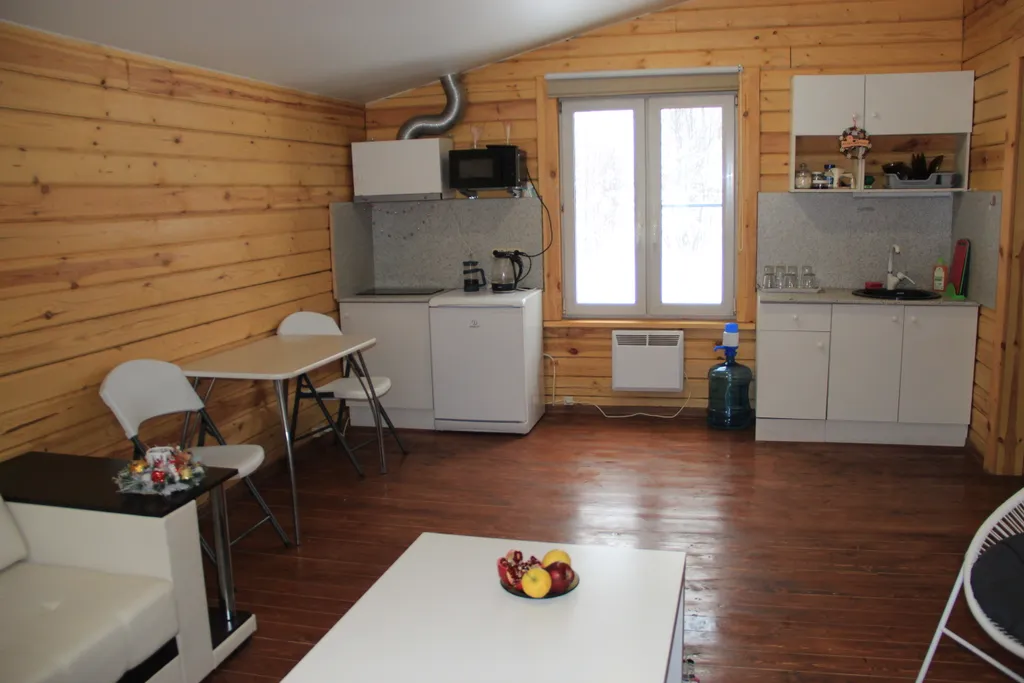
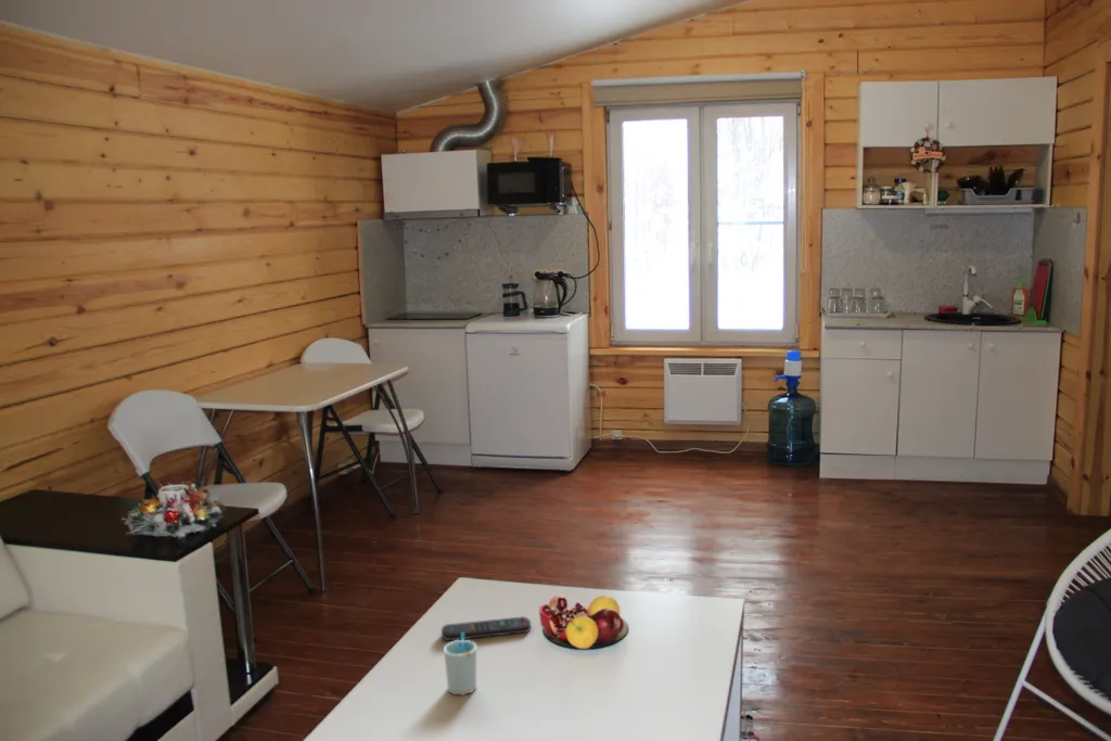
+ remote control [440,615,532,641]
+ cup [443,633,477,697]
